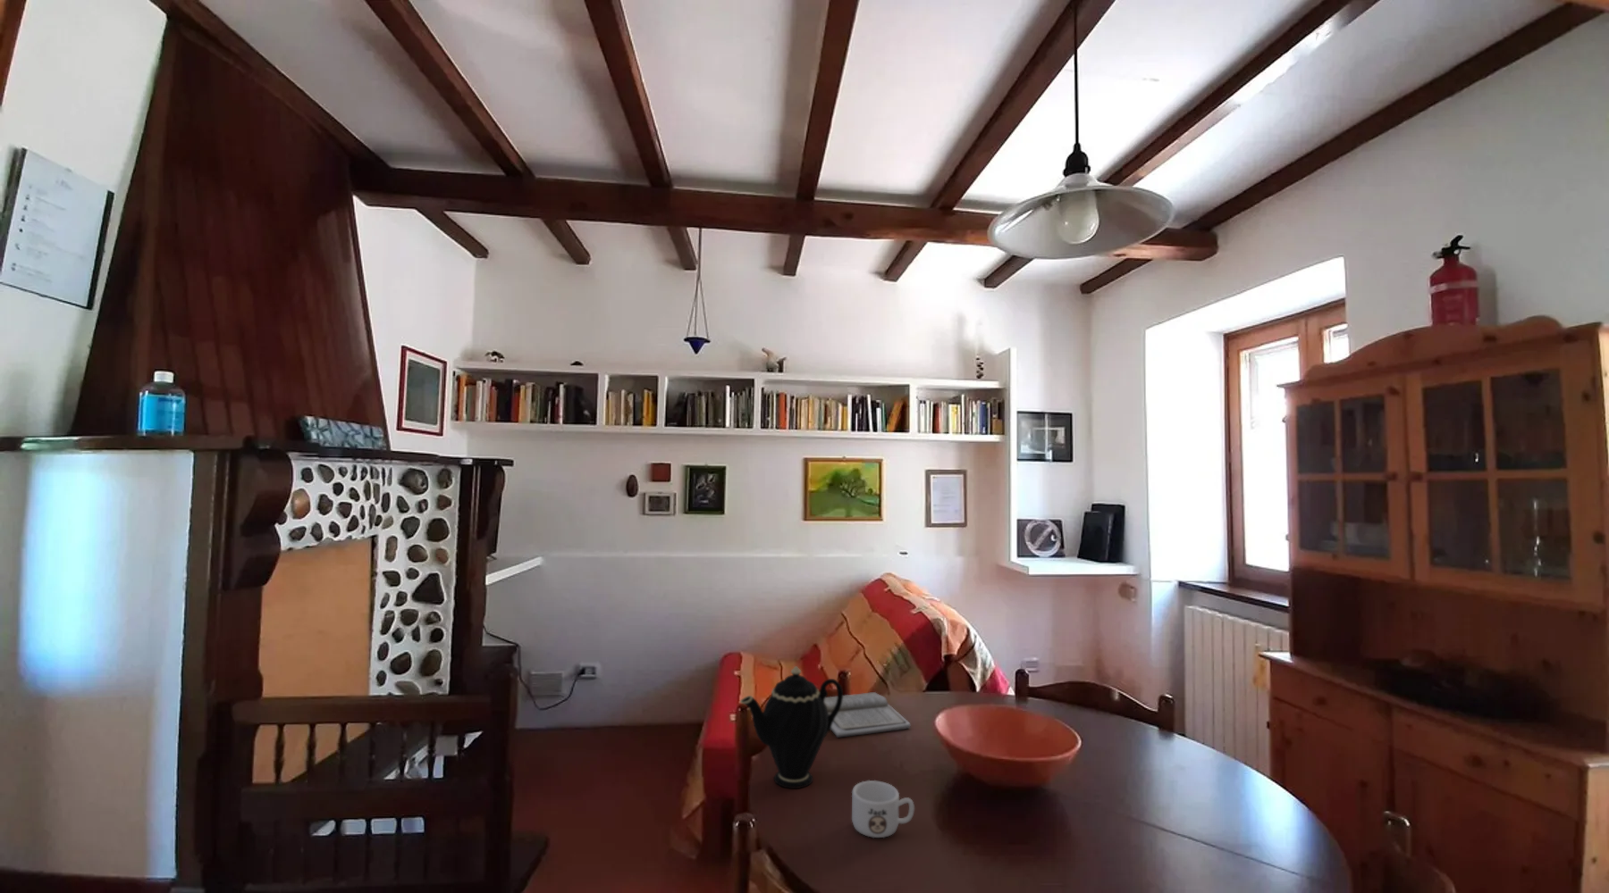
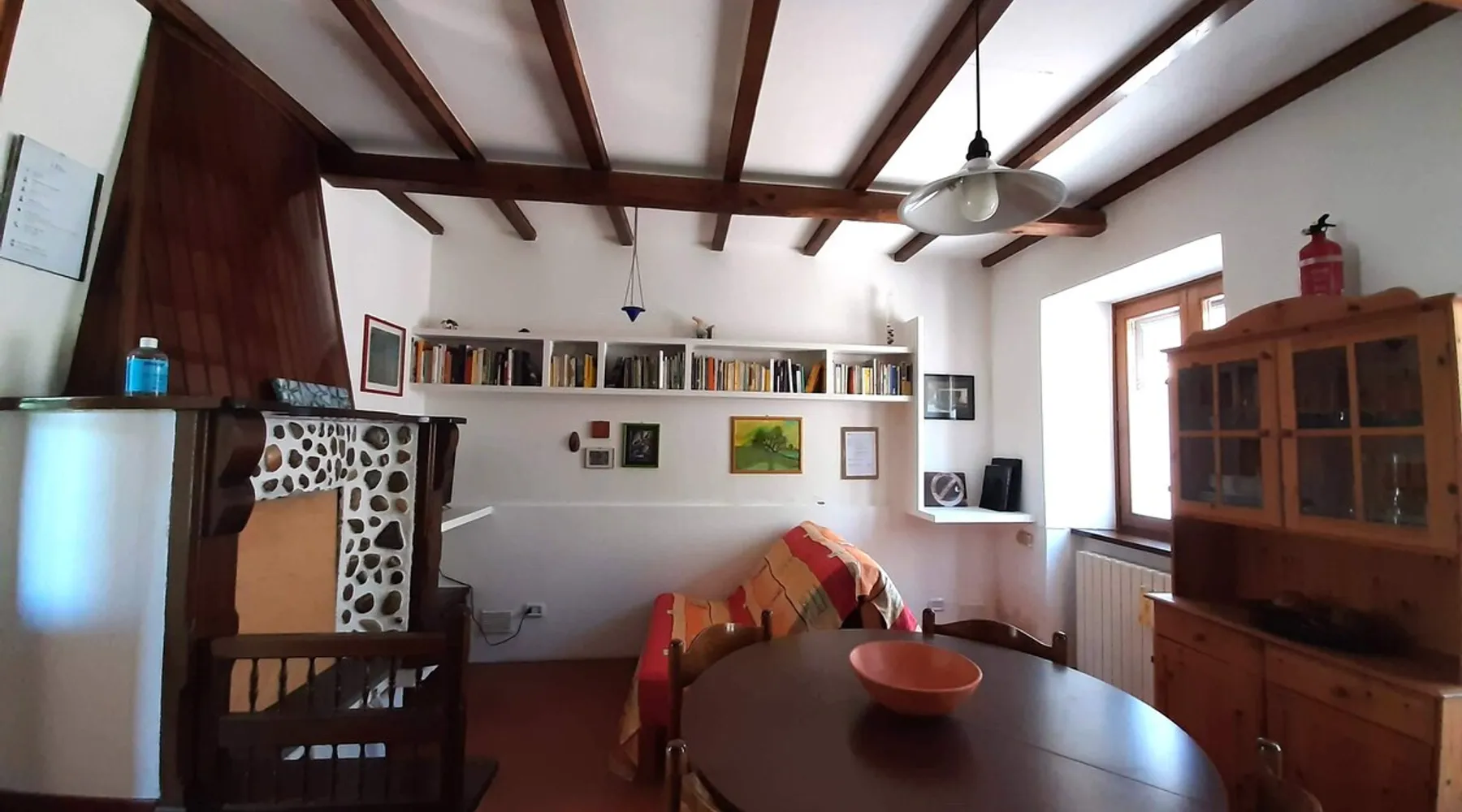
- mug [851,780,916,838]
- teapot [740,665,844,790]
- book [824,691,911,739]
